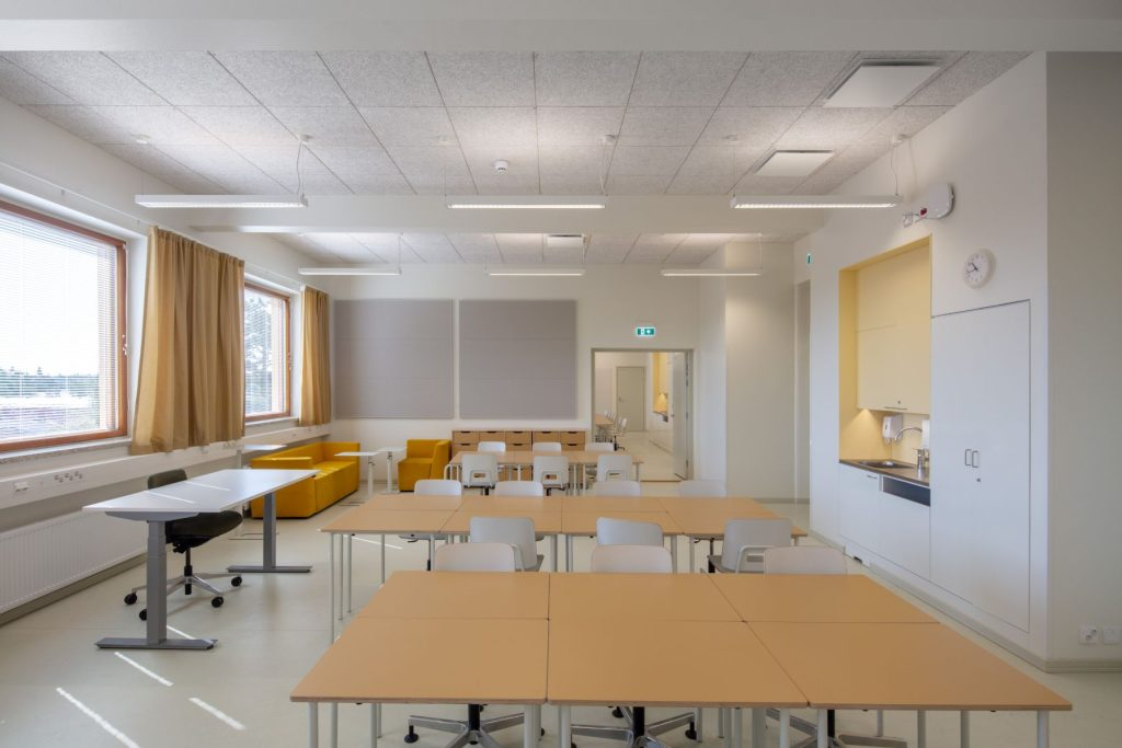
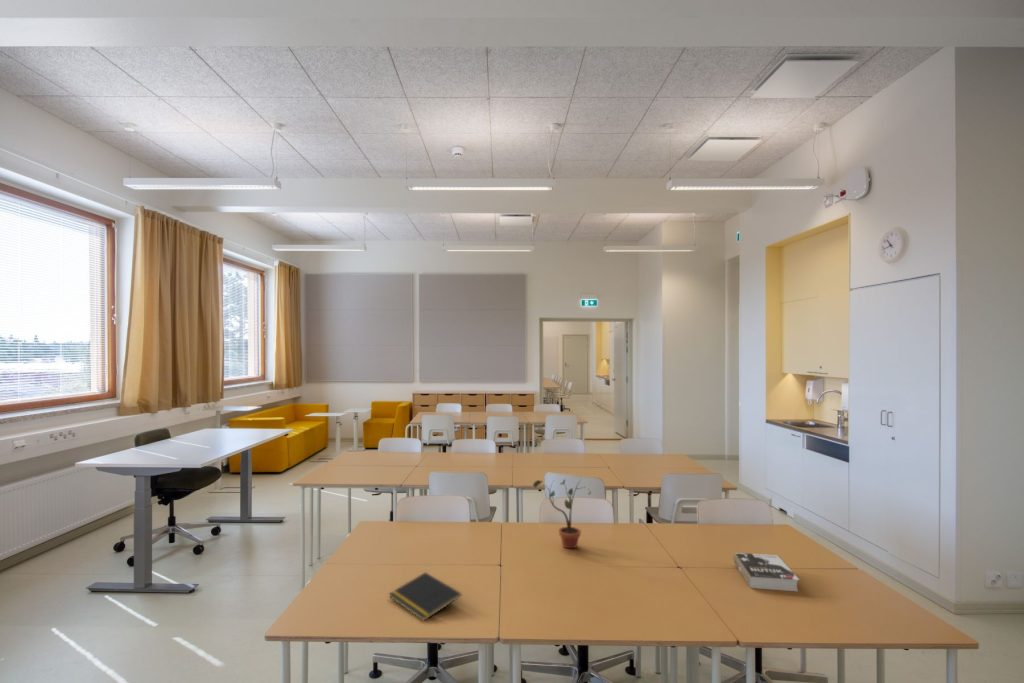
+ notepad [388,571,462,622]
+ book [732,552,800,592]
+ potted plant [532,477,592,549]
